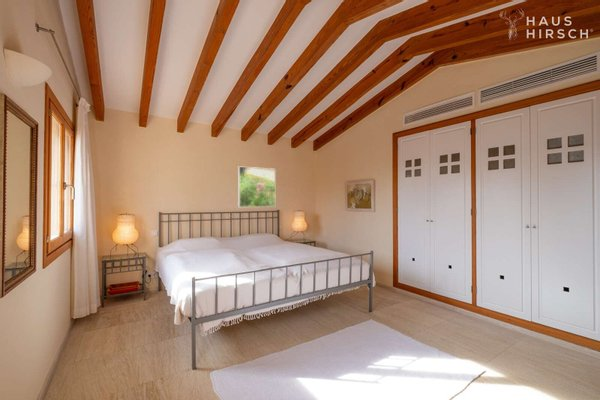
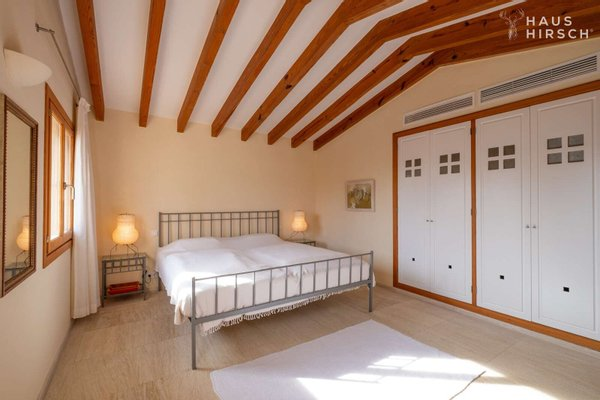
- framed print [237,166,276,208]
